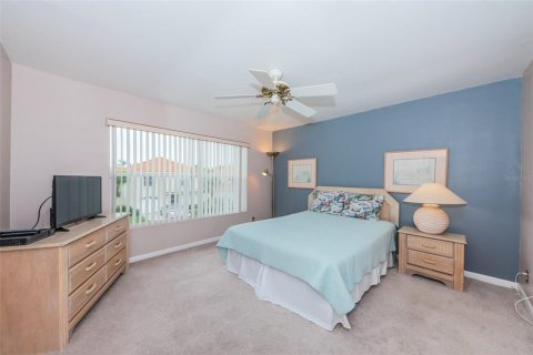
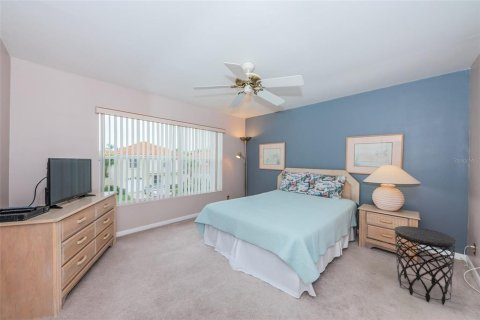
+ side table [394,225,457,306]
